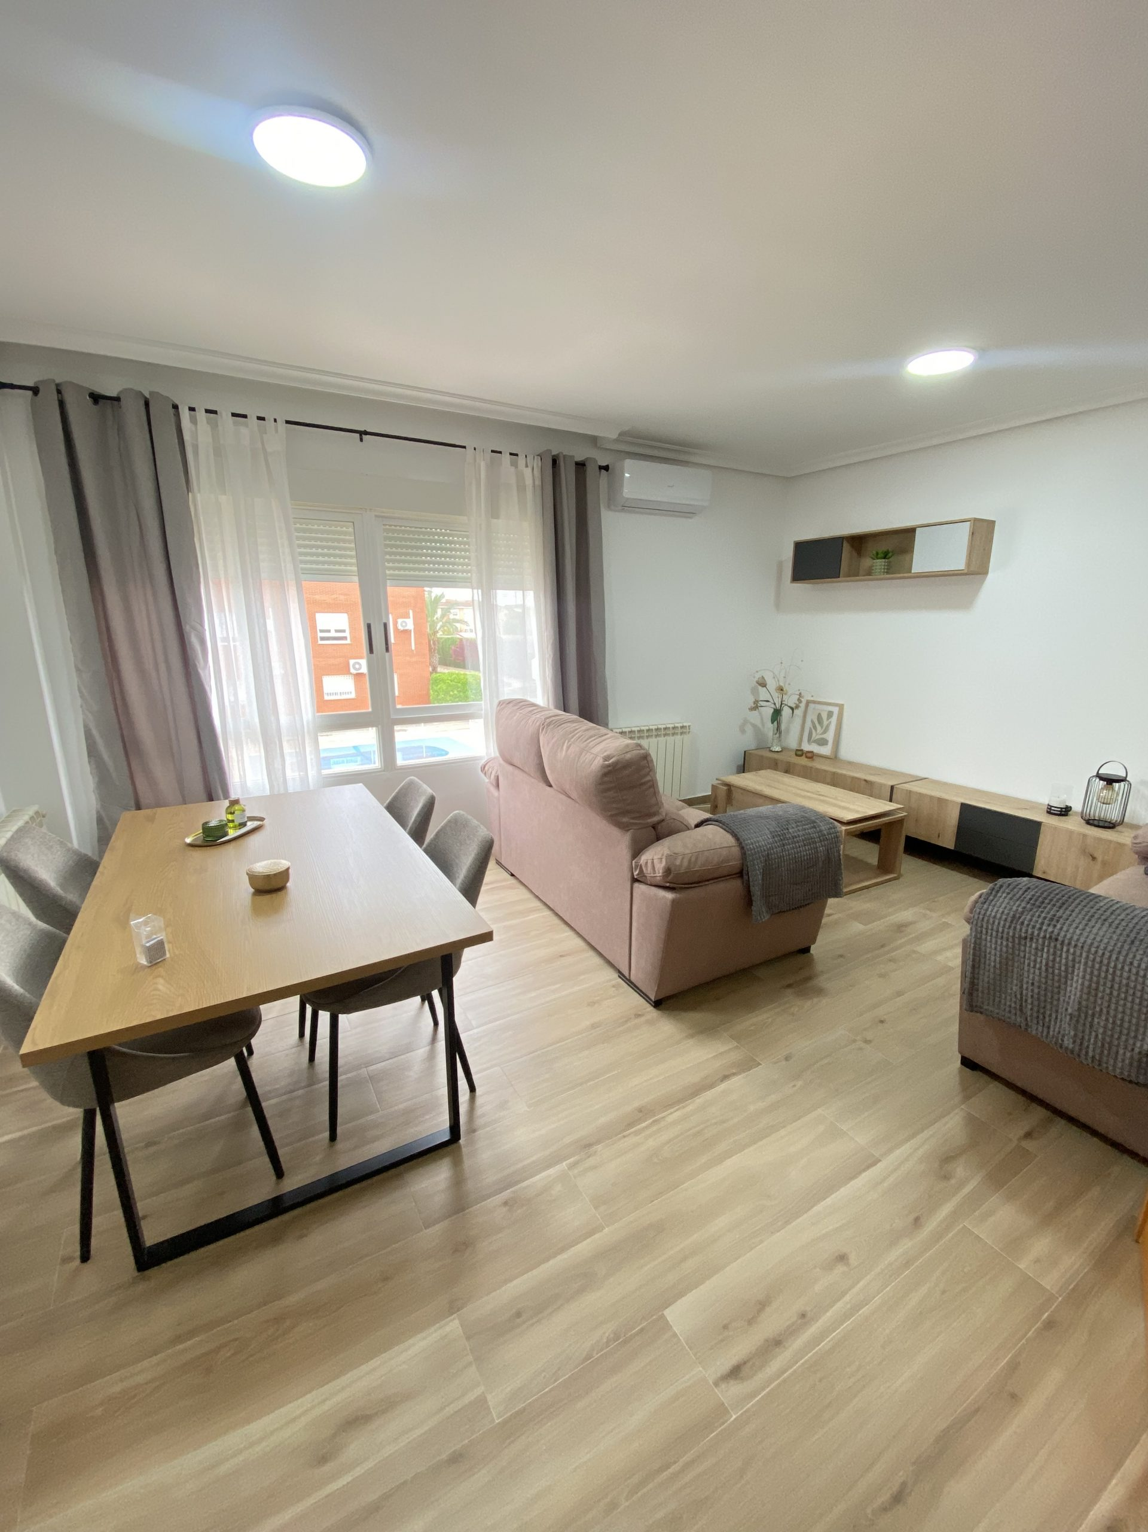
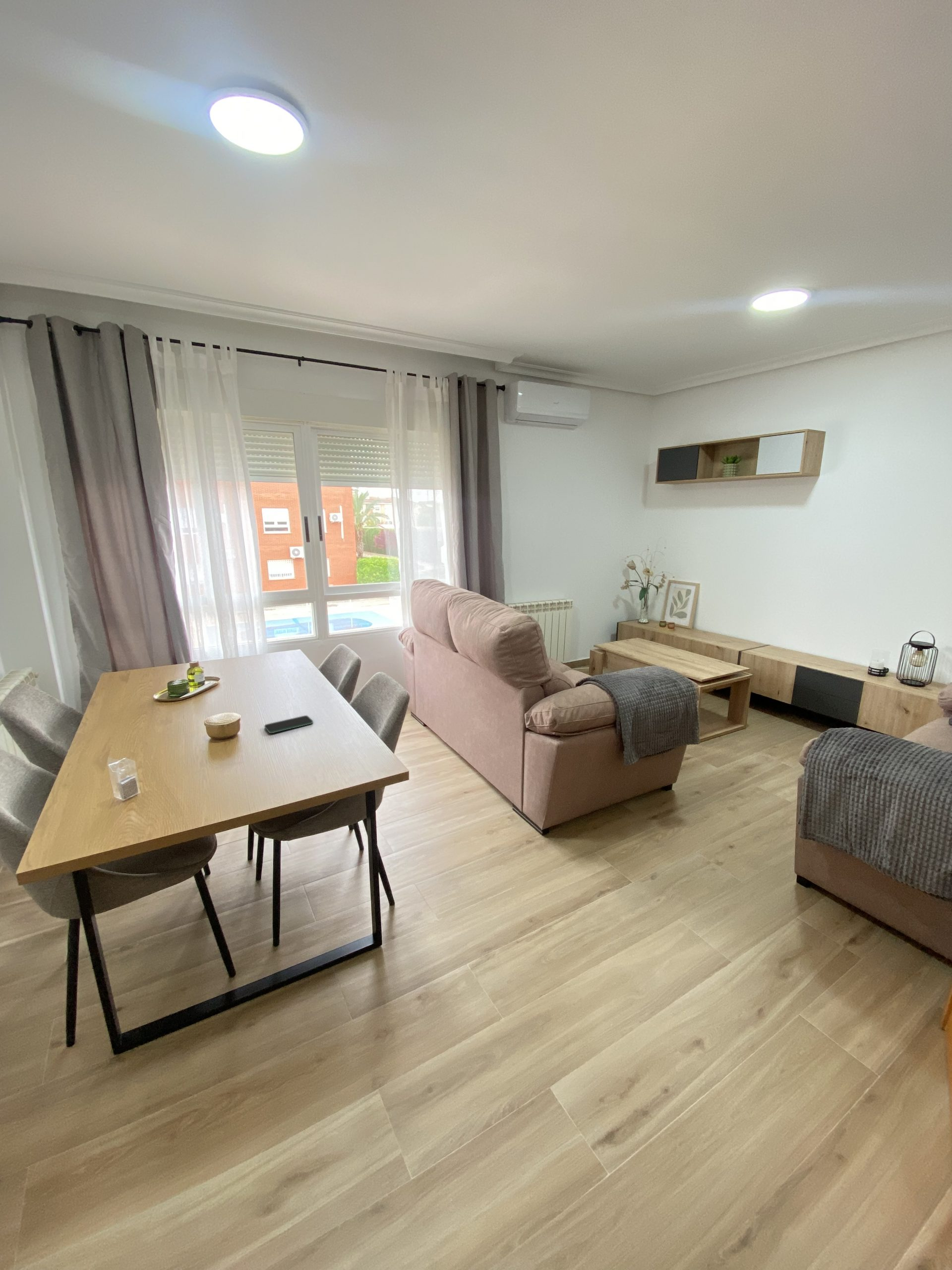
+ smartphone [264,715,314,734]
